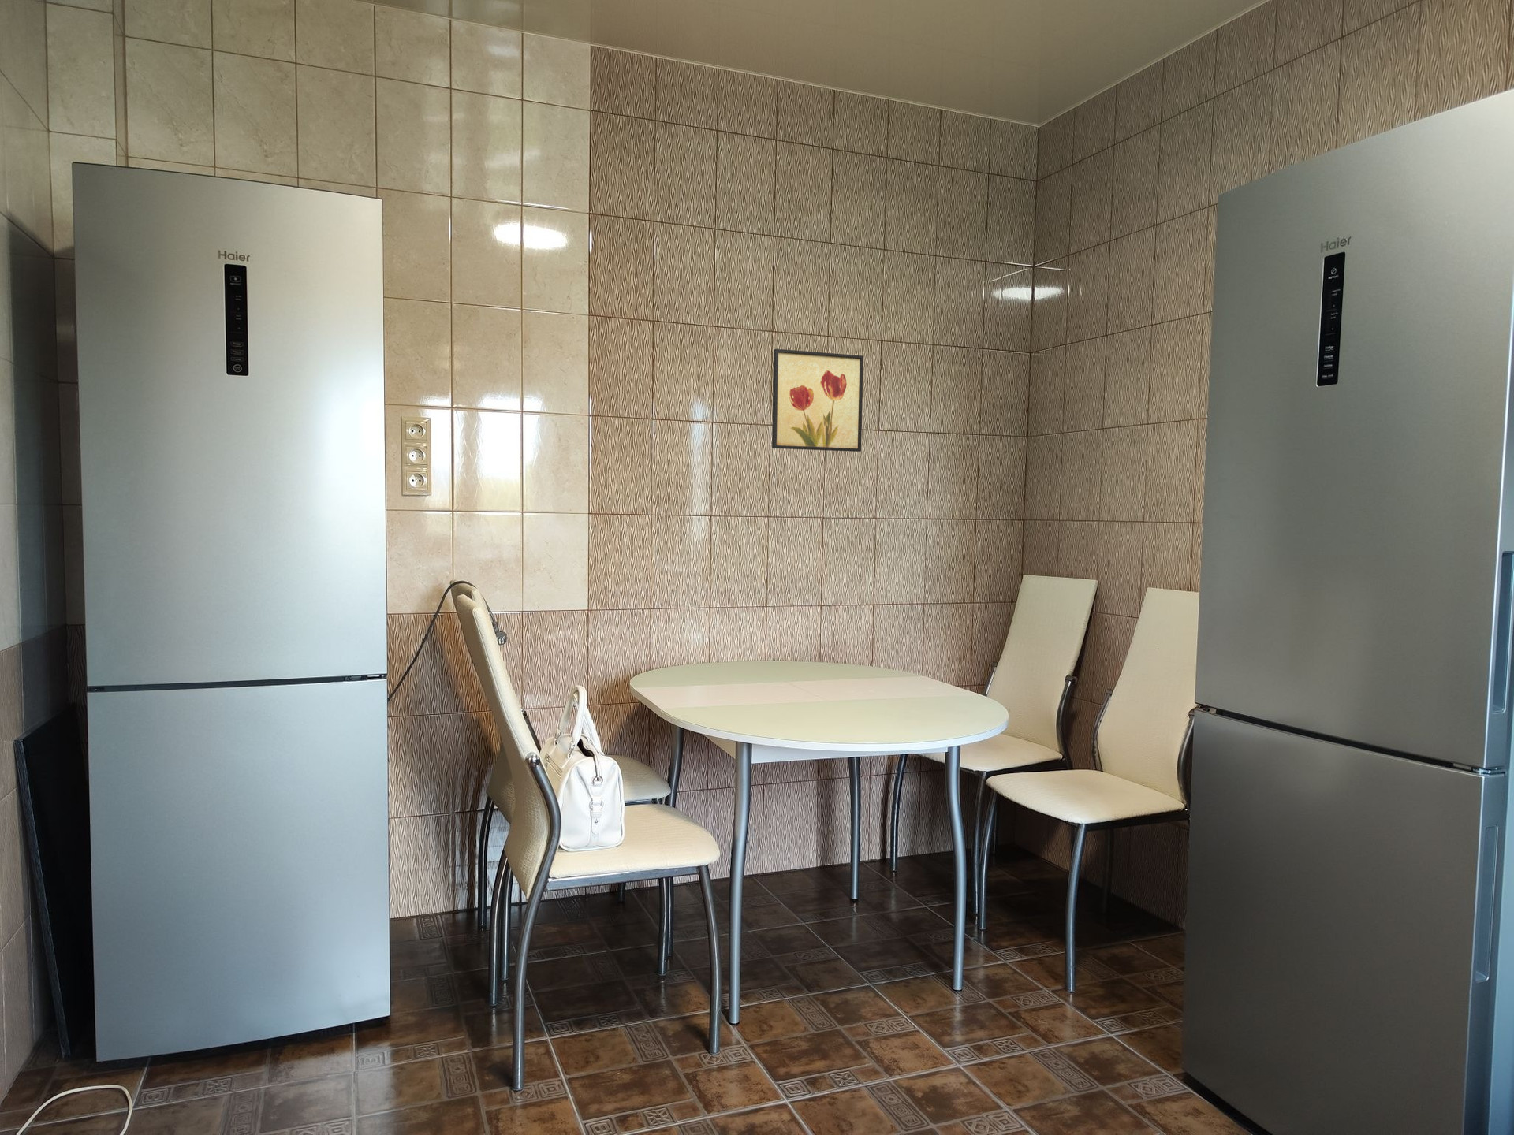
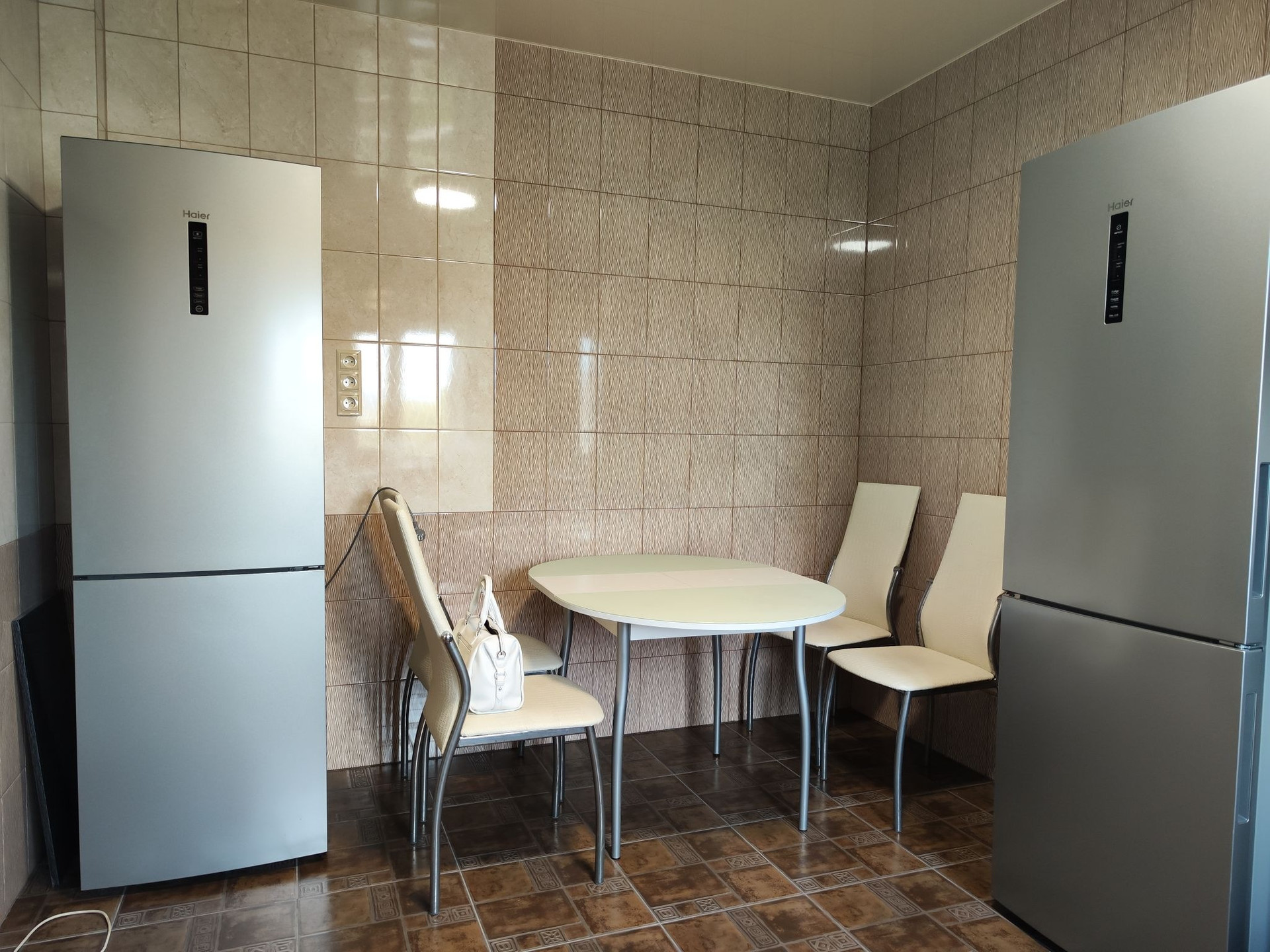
- wall art [771,348,864,452]
